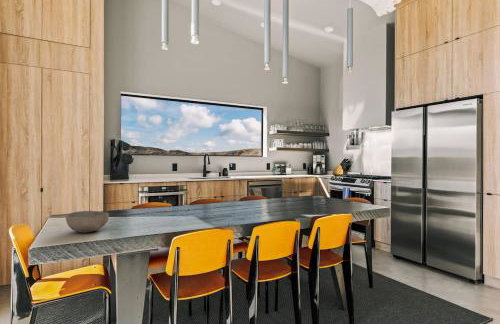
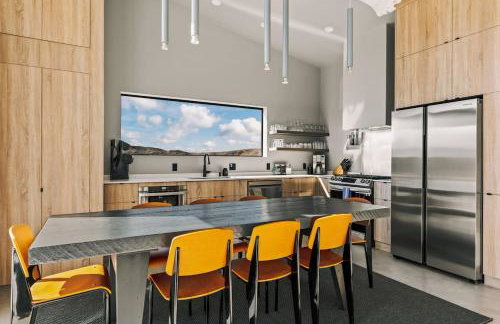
- bowl [65,210,110,234]
